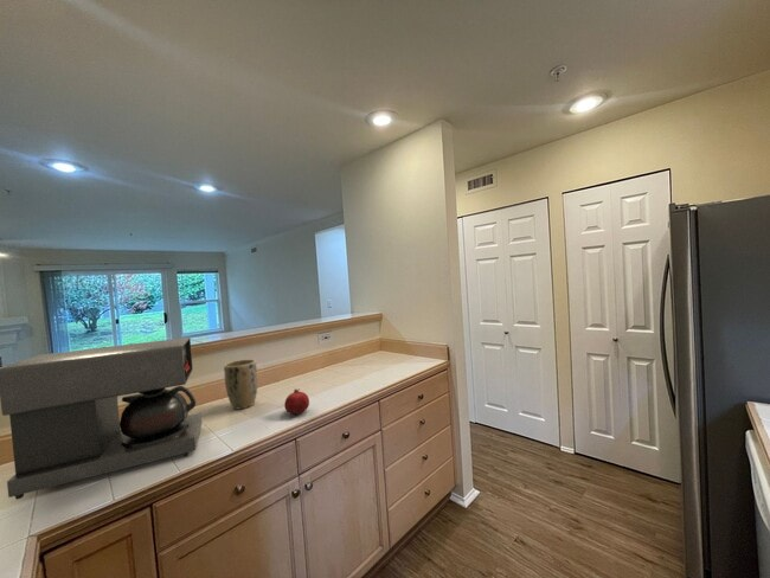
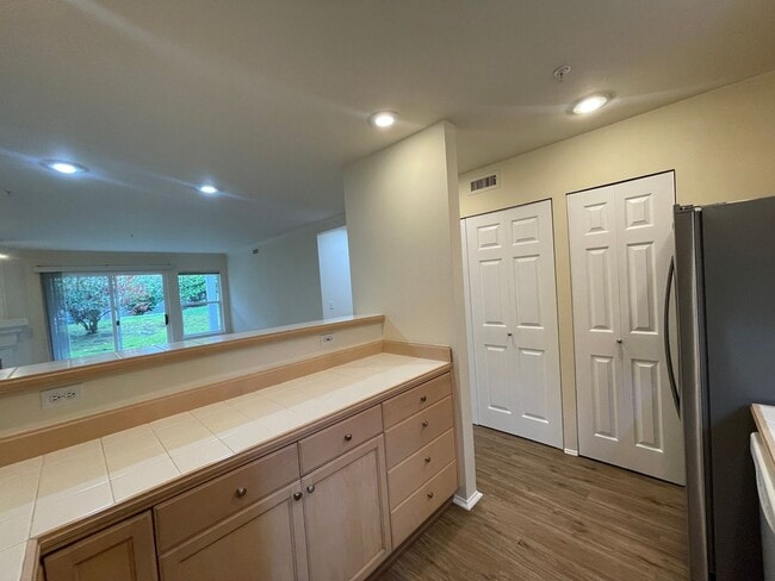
- coffee maker [0,336,203,501]
- plant pot [223,359,258,410]
- fruit [283,388,310,415]
